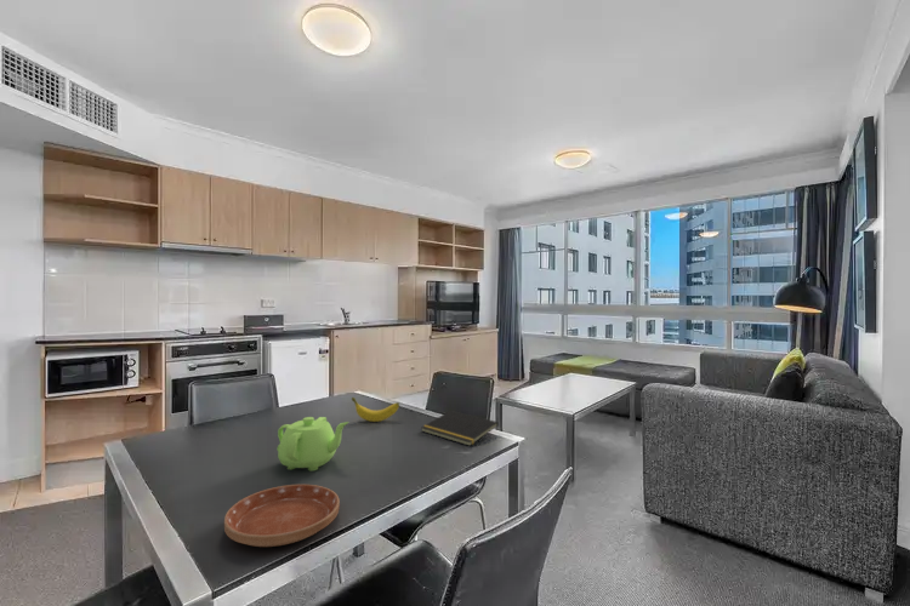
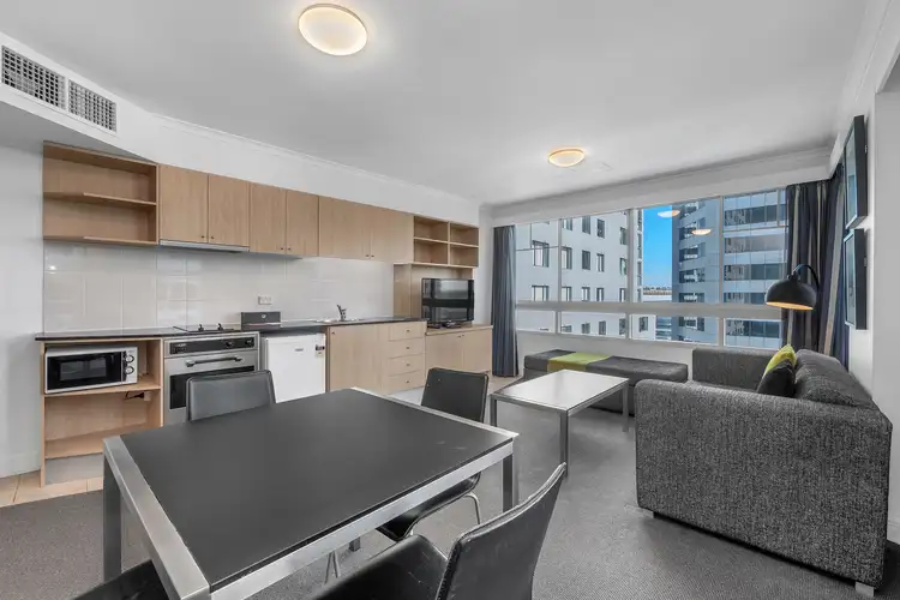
- teapot [275,416,349,473]
- notepad [420,410,500,447]
- banana [351,396,400,423]
- saucer [223,484,341,548]
